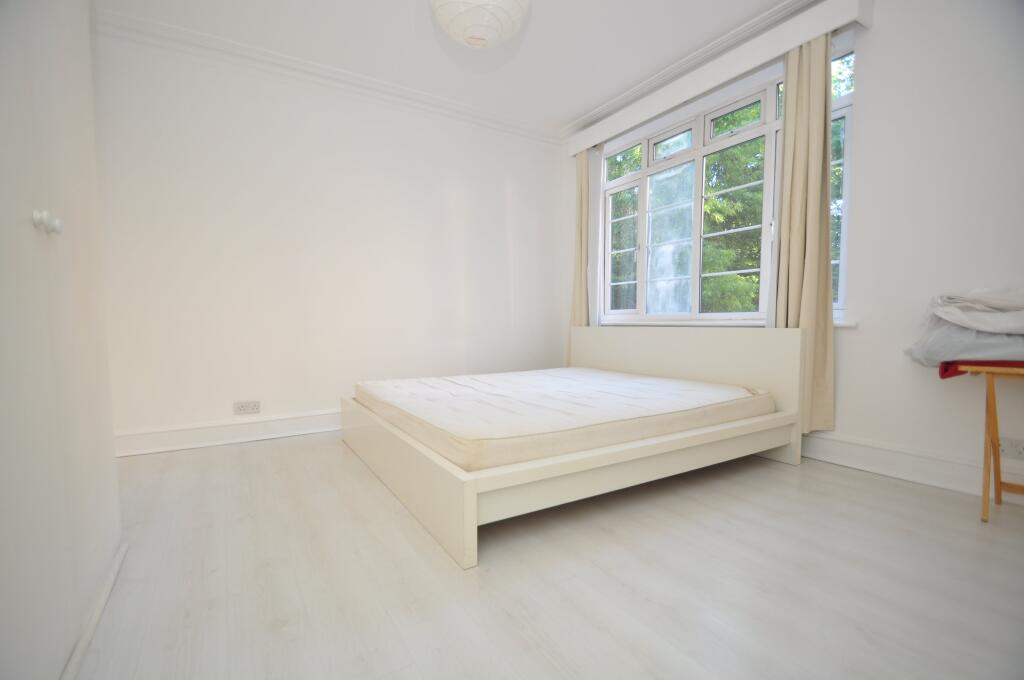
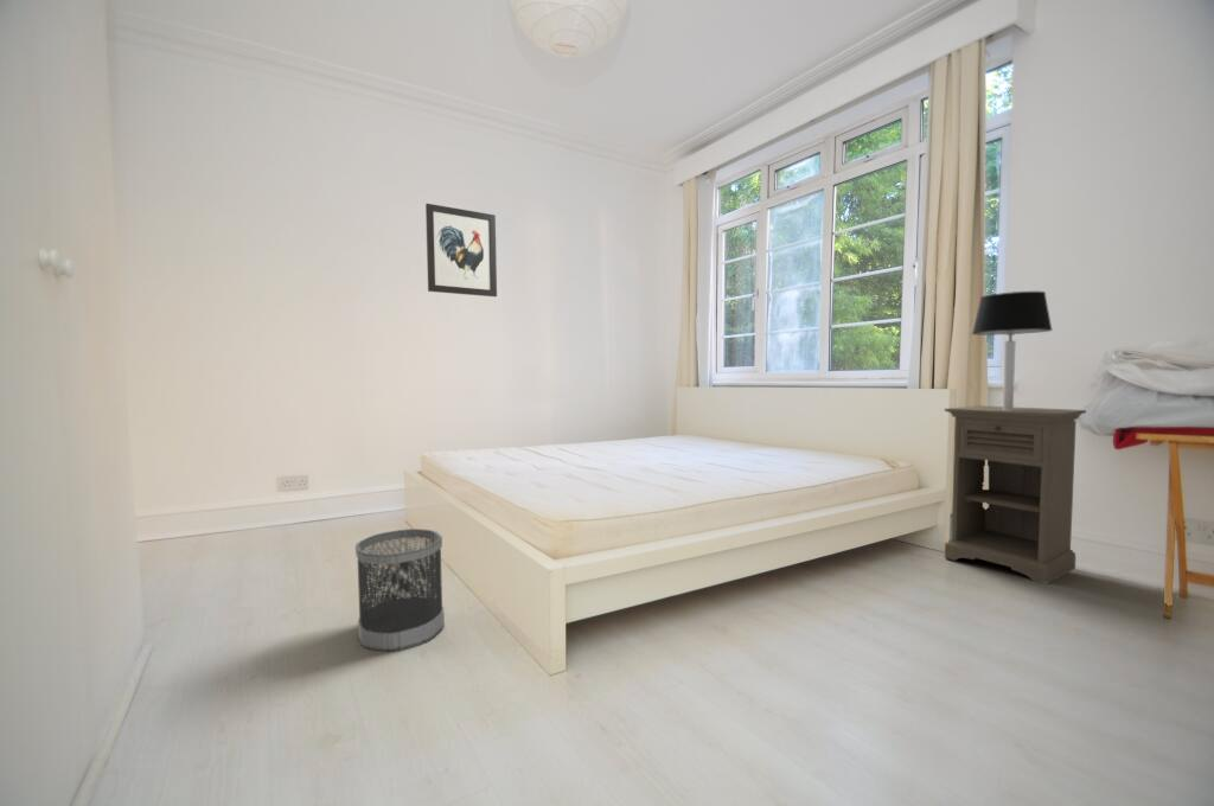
+ nightstand [944,404,1087,586]
+ wastebasket [354,527,446,653]
+ wall art [424,203,498,298]
+ table lamp [971,290,1054,410]
